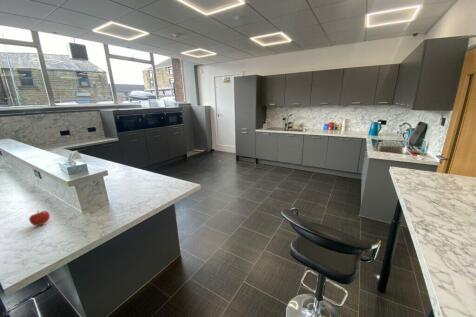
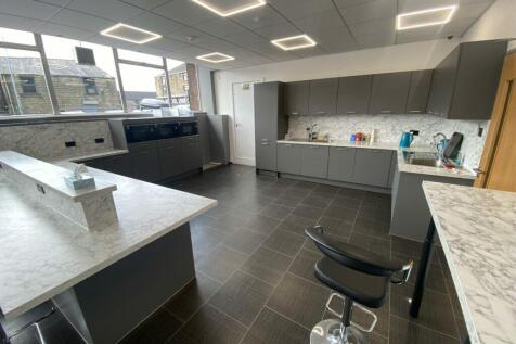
- fruit [28,209,51,227]
